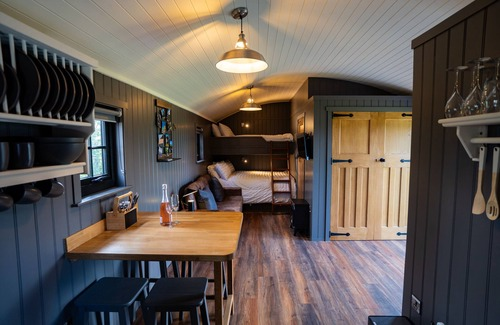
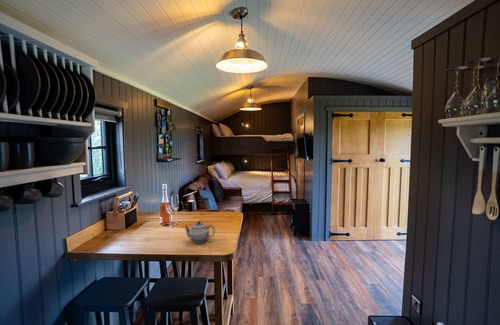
+ teapot [183,220,216,243]
